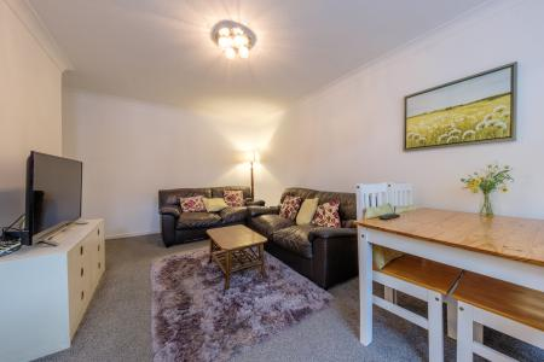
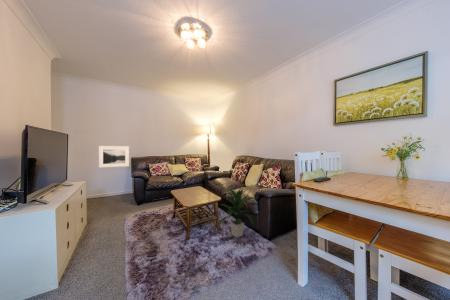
+ indoor plant [216,187,256,239]
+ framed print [98,145,130,169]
